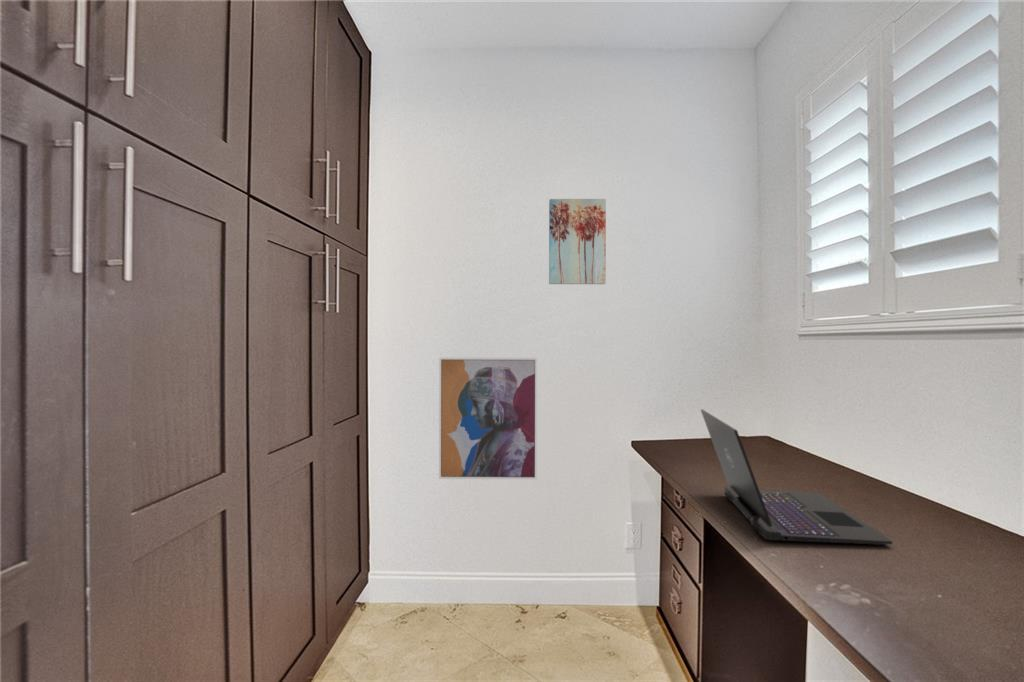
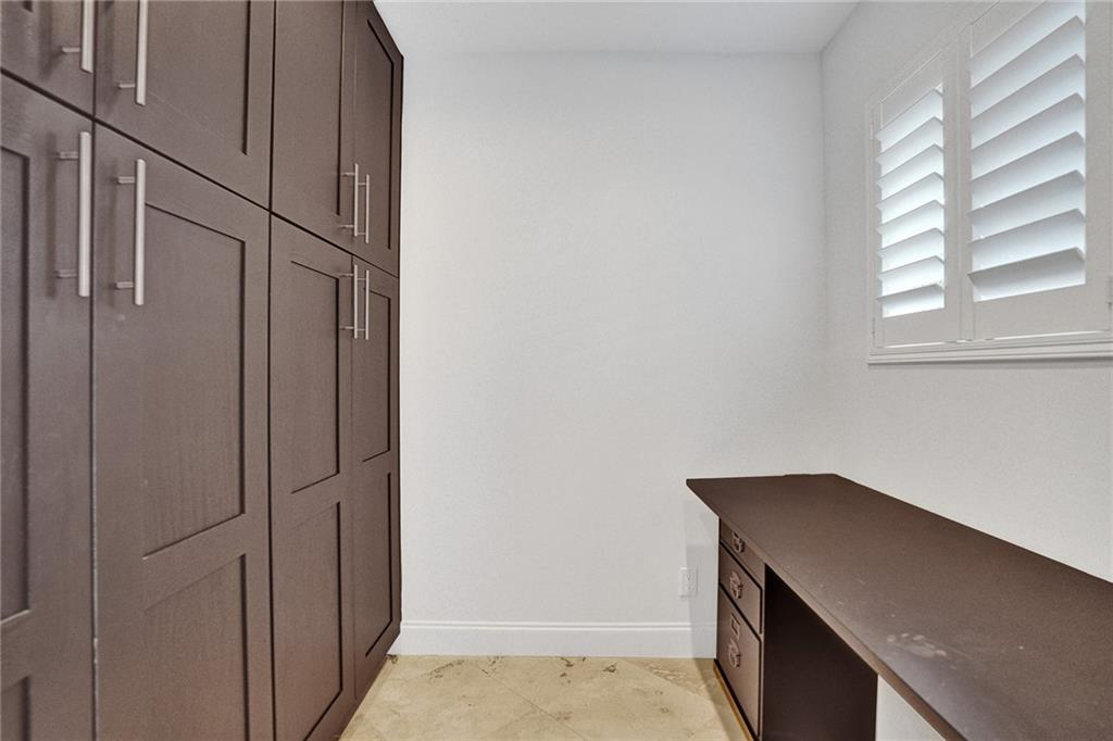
- wall art [438,356,538,481]
- wall art [548,198,607,285]
- laptop [700,408,894,545]
